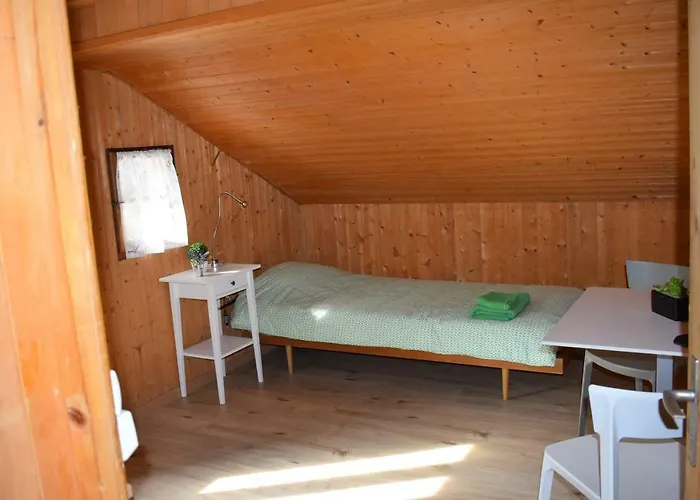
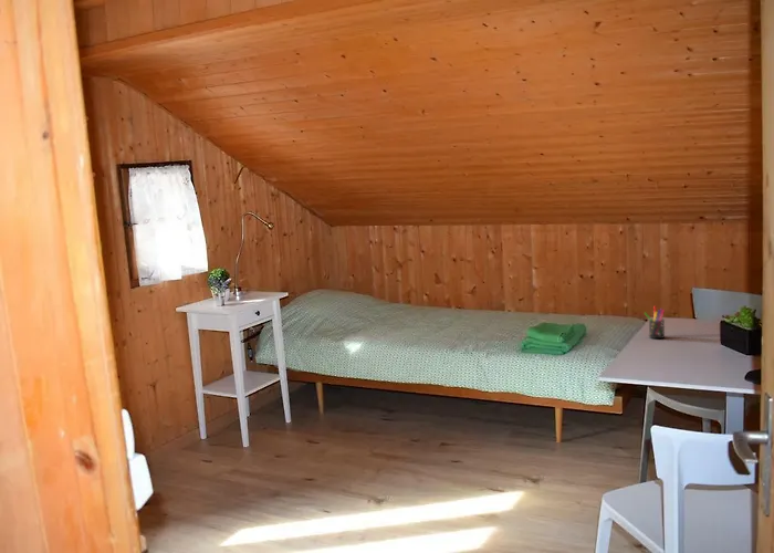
+ pen holder [644,305,666,340]
